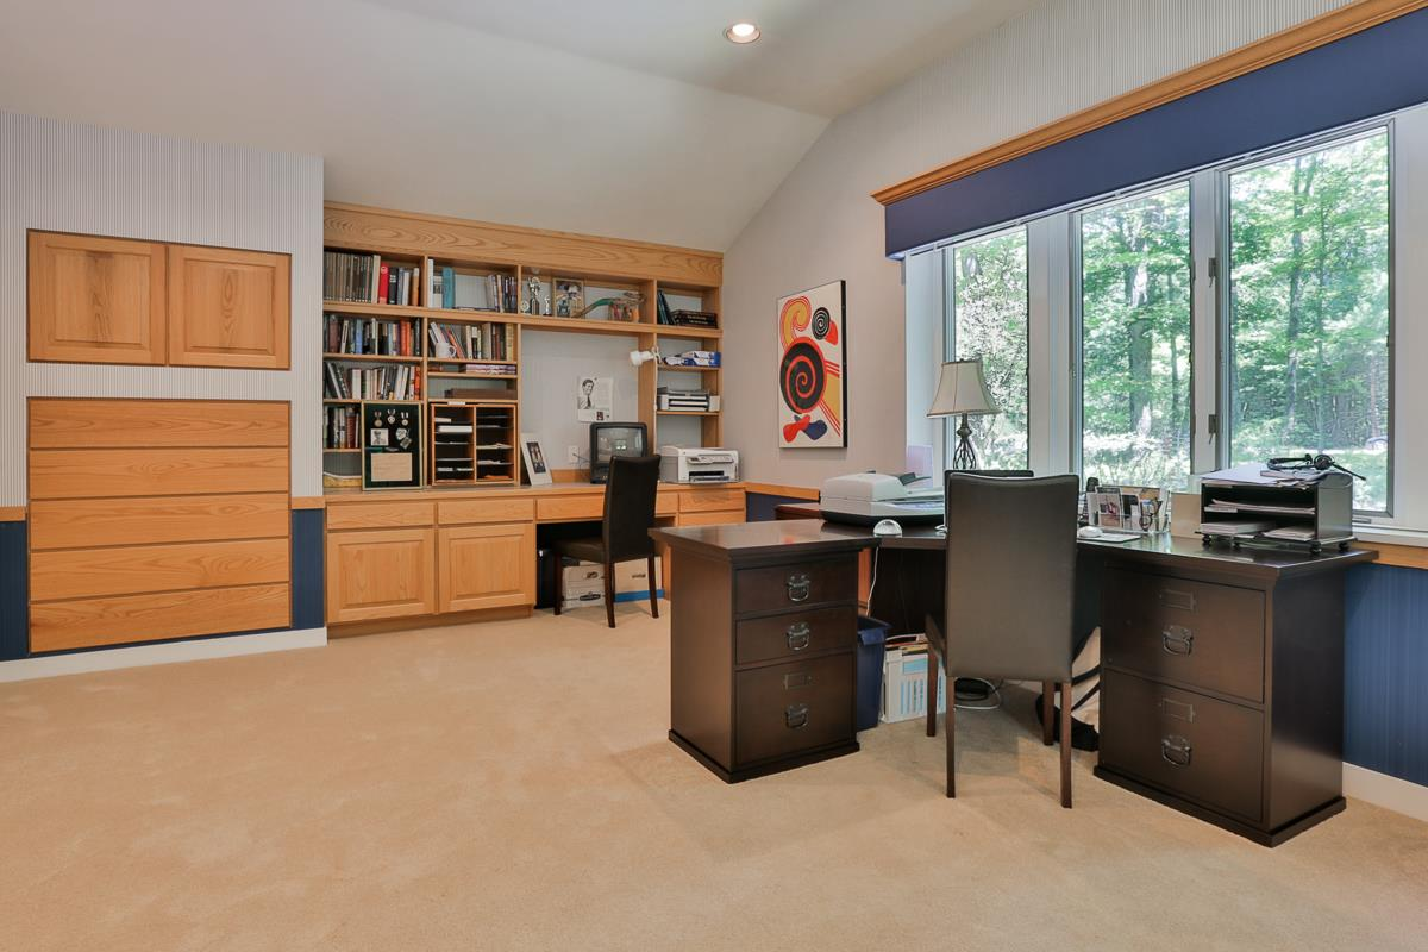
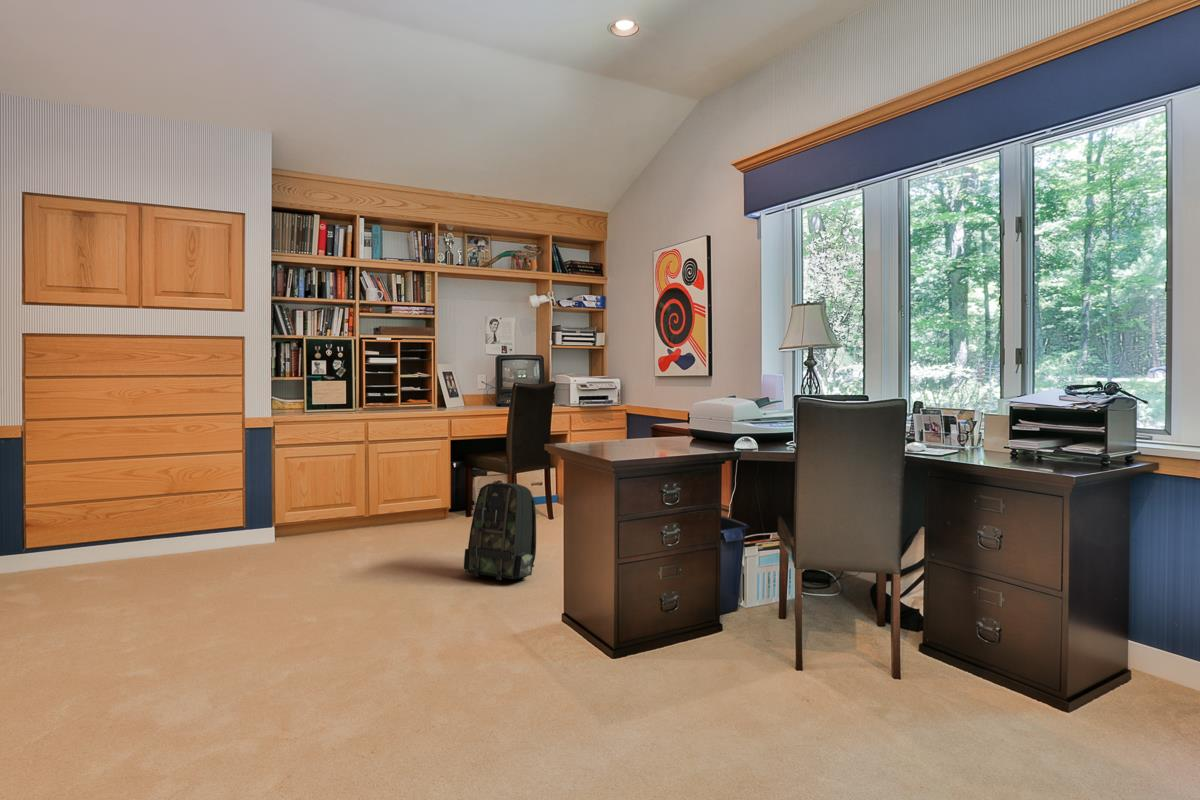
+ backpack [463,482,537,581]
